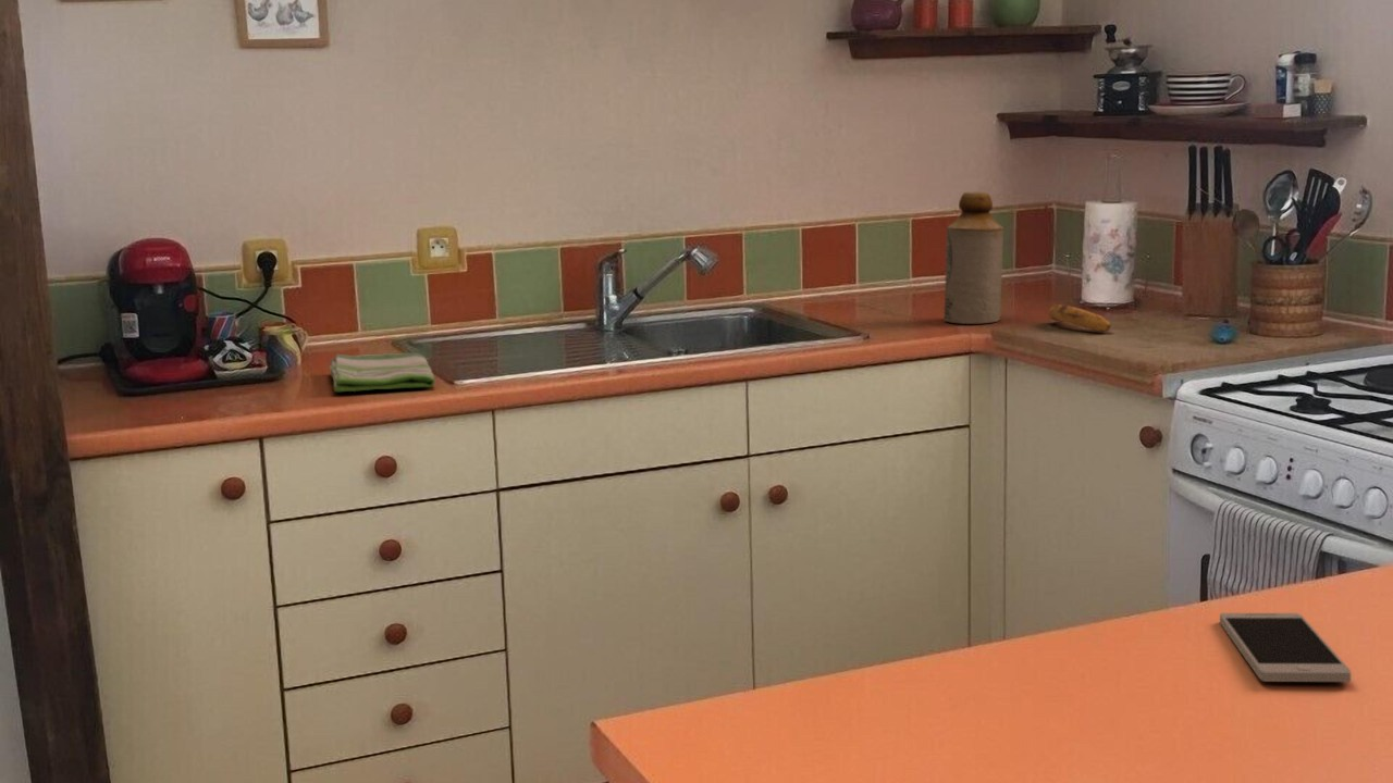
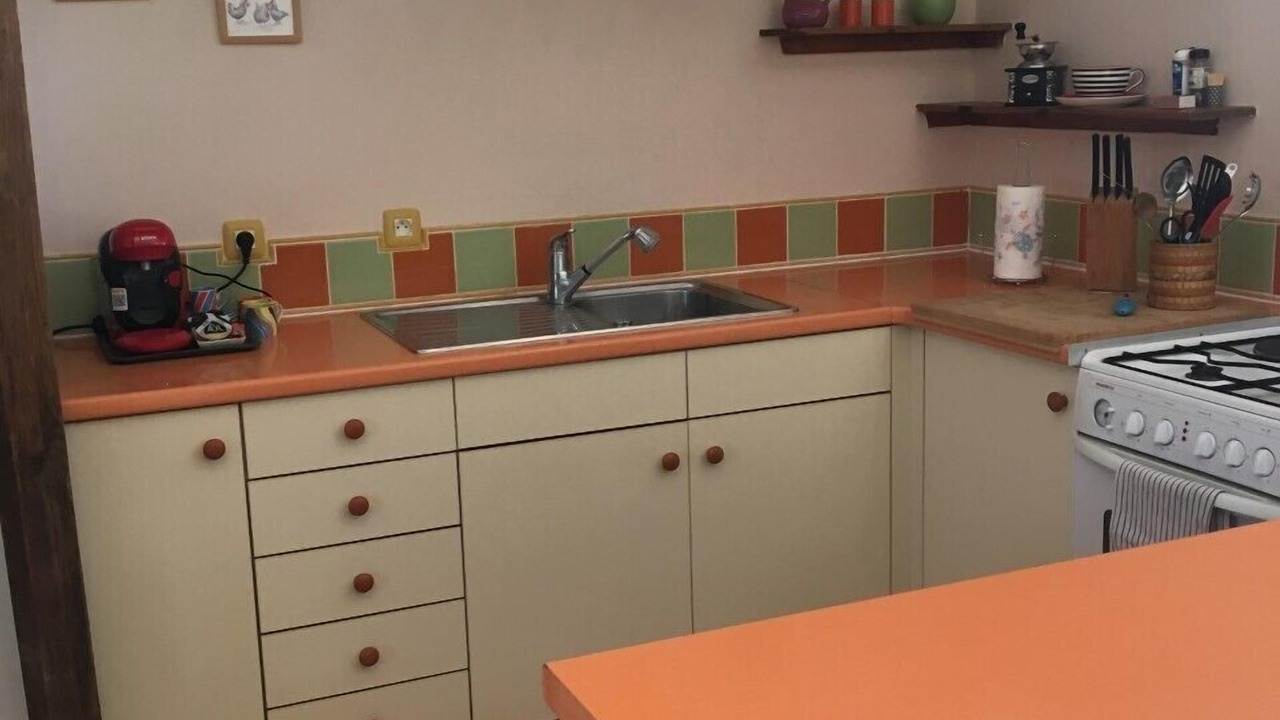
- dish towel [329,352,436,393]
- banana [1047,303,1112,333]
- bottle [944,190,1004,325]
- smartphone [1219,612,1352,683]
